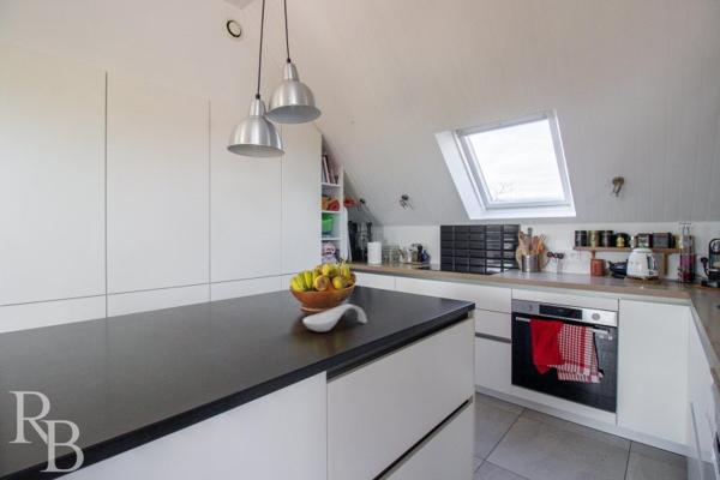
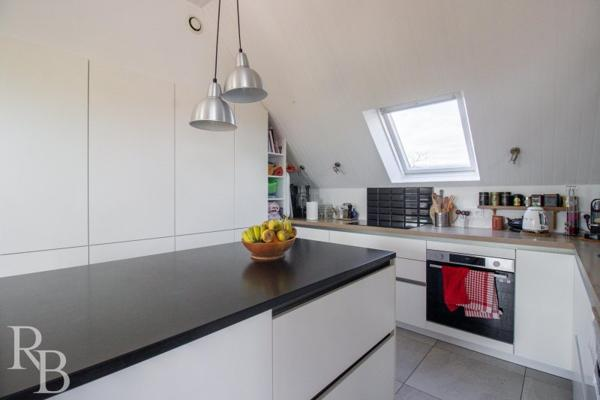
- spoon rest [301,304,367,332]
